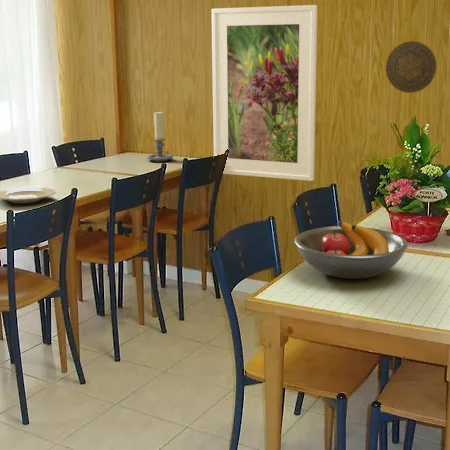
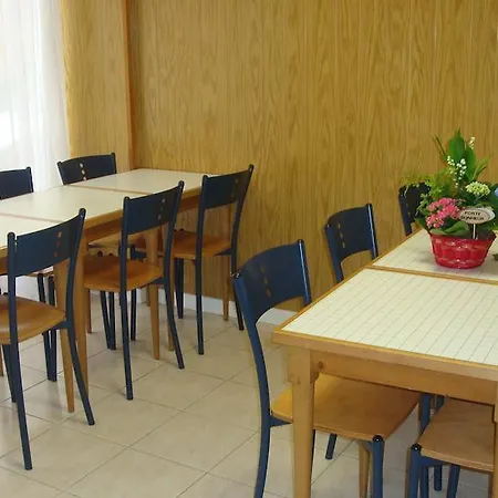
- decorative plate [385,40,438,94]
- fruit bowl [293,220,409,280]
- plate [0,185,58,204]
- candle holder [146,110,174,163]
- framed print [211,4,318,182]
